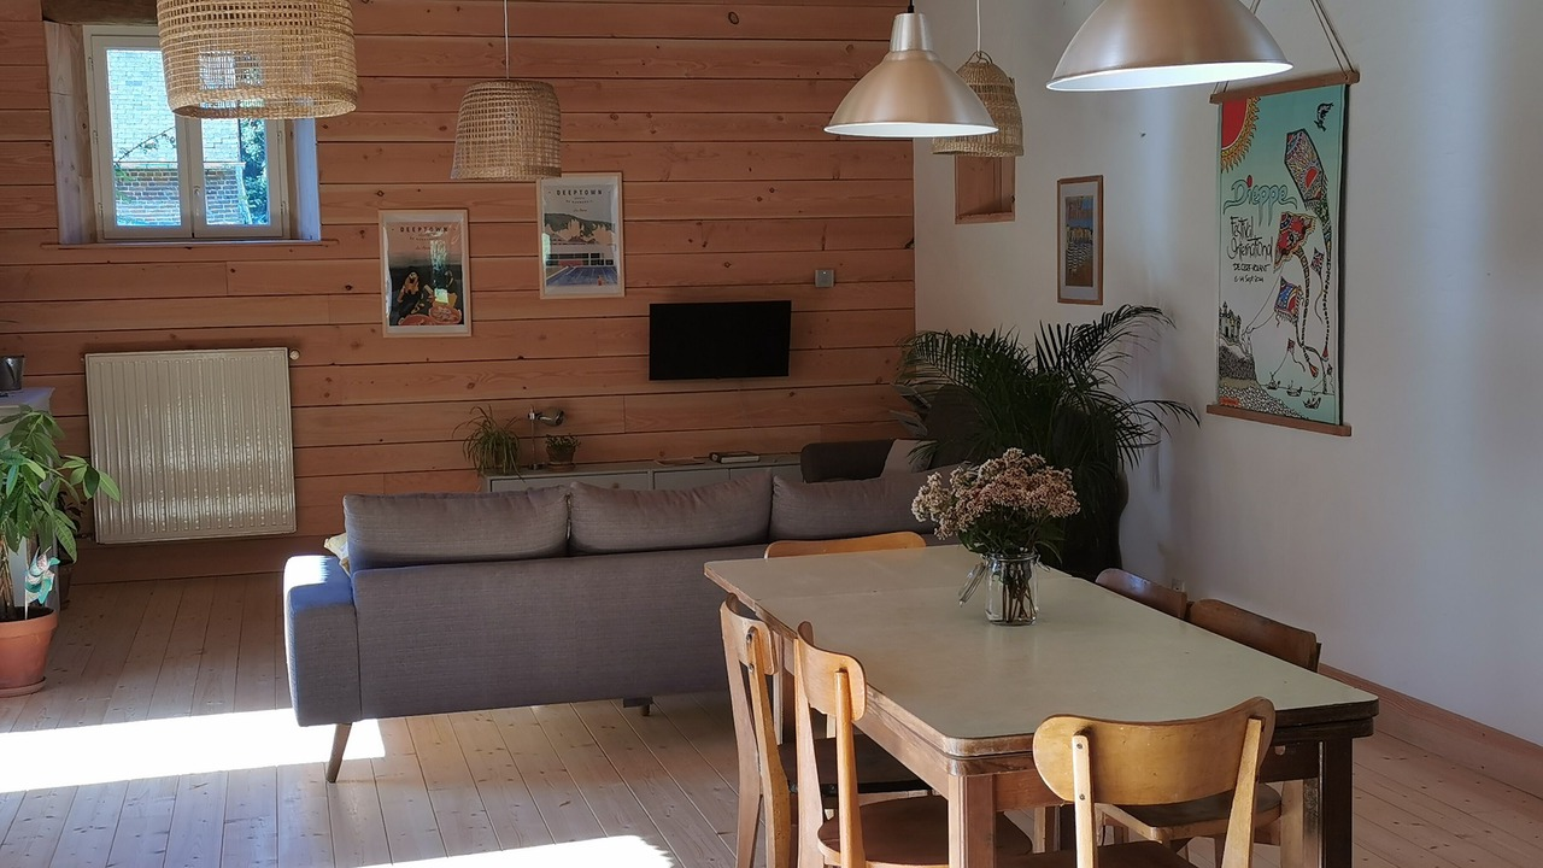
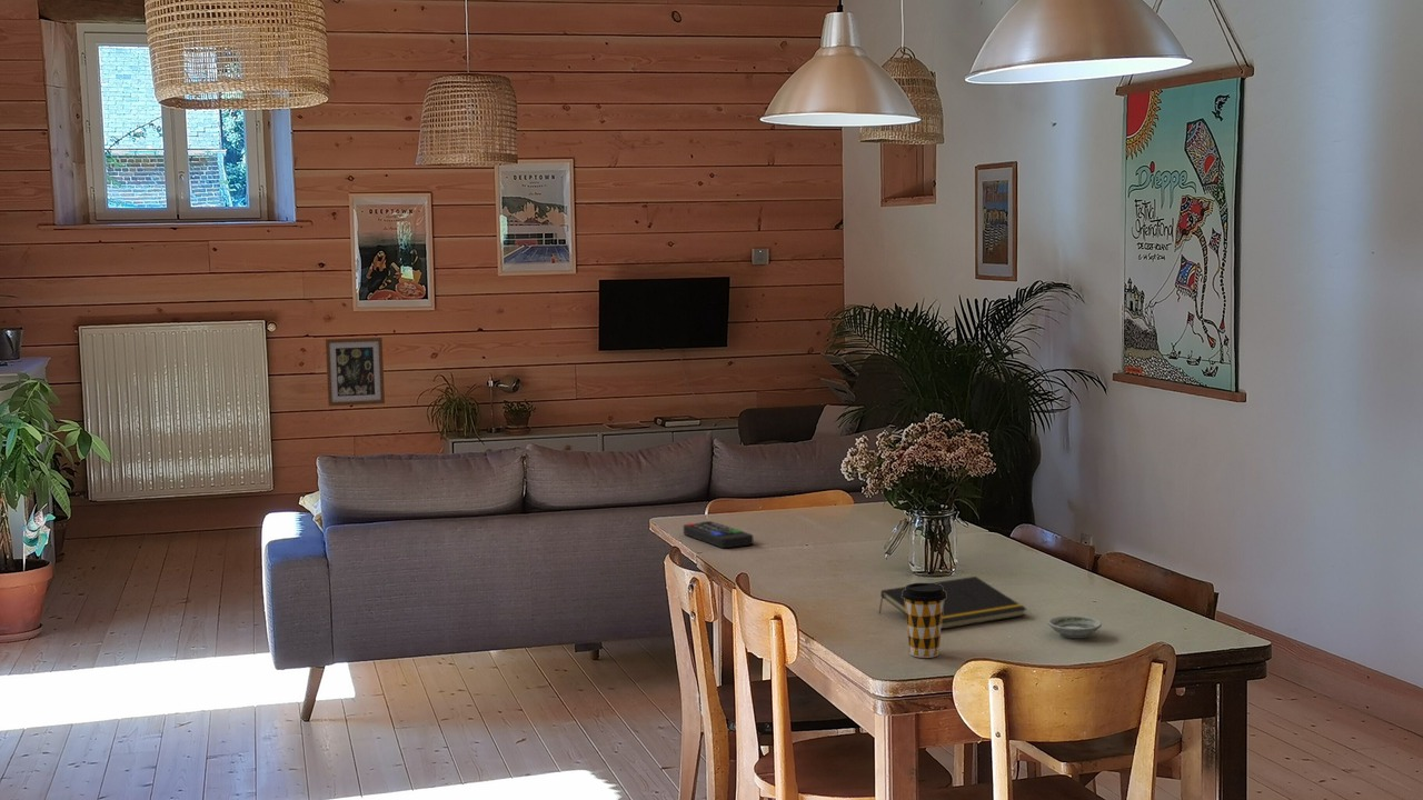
+ coffee cup [902,582,946,659]
+ saucer [1047,614,1103,639]
+ wall art [325,337,386,407]
+ notepad [877,576,1027,630]
+ remote control [683,520,754,549]
